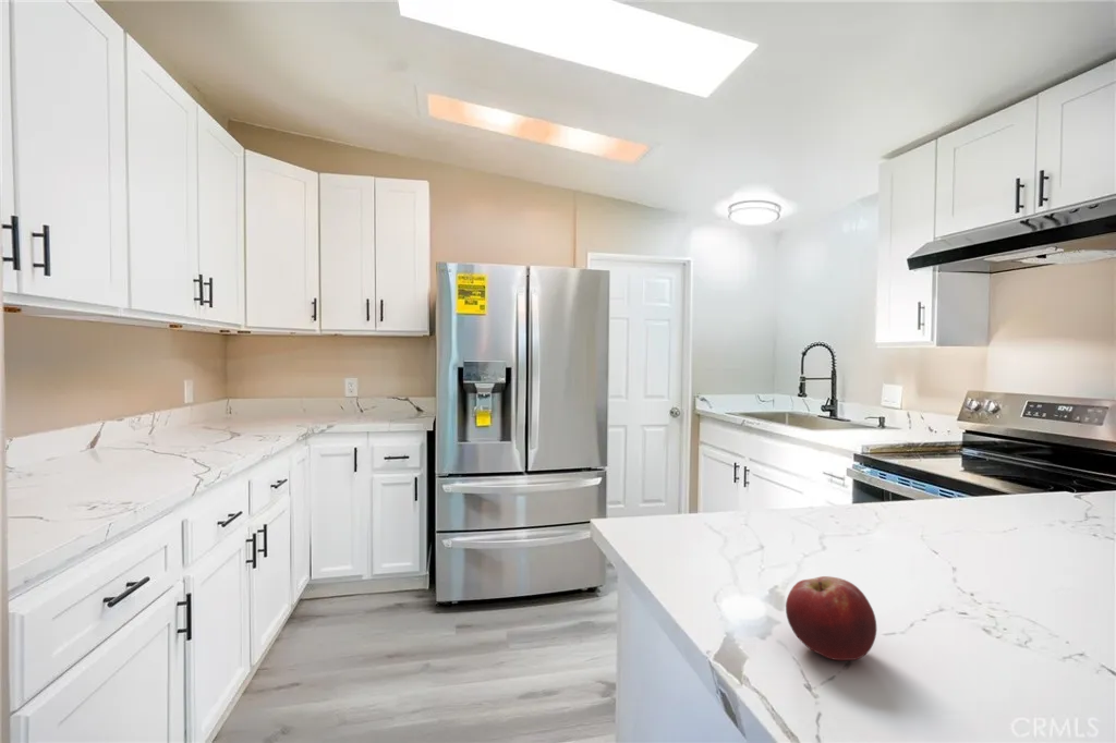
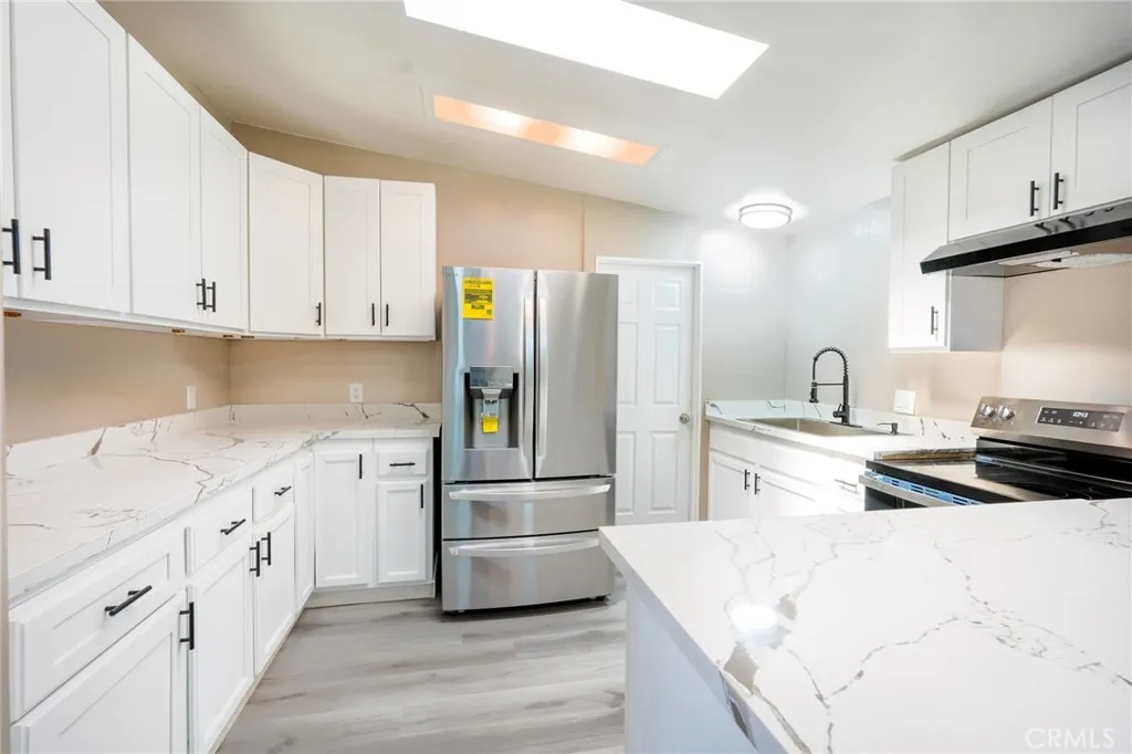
- fruit [785,575,877,661]
